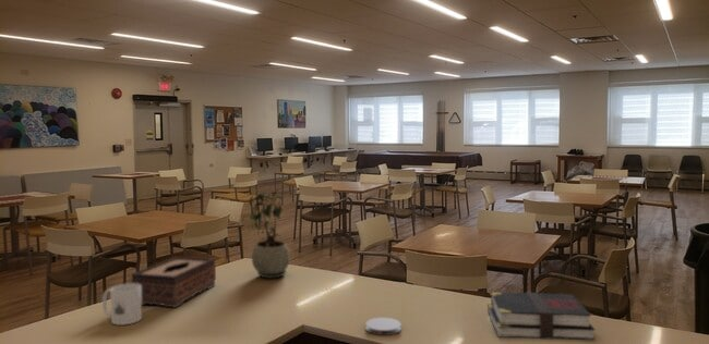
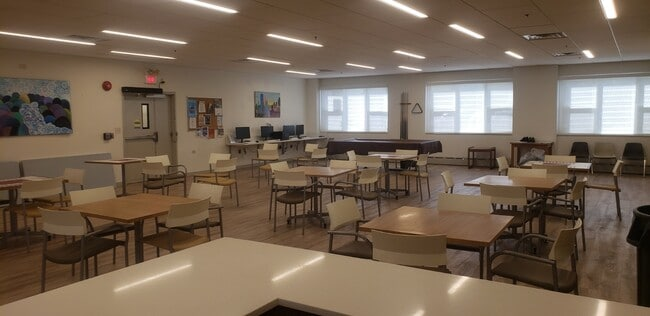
- mug [101,282,143,327]
- potted plant [239,185,290,280]
- book [486,291,597,341]
- coaster [364,317,402,336]
- tissue box [130,256,217,309]
